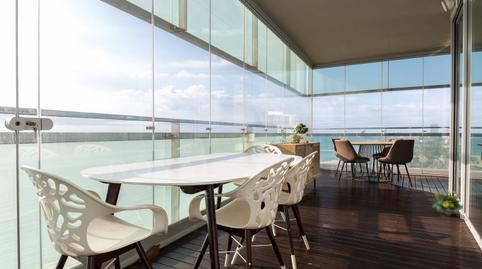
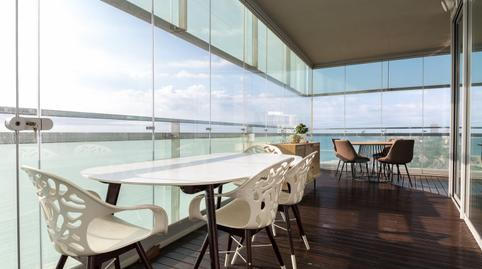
- flowering plant [432,190,464,217]
